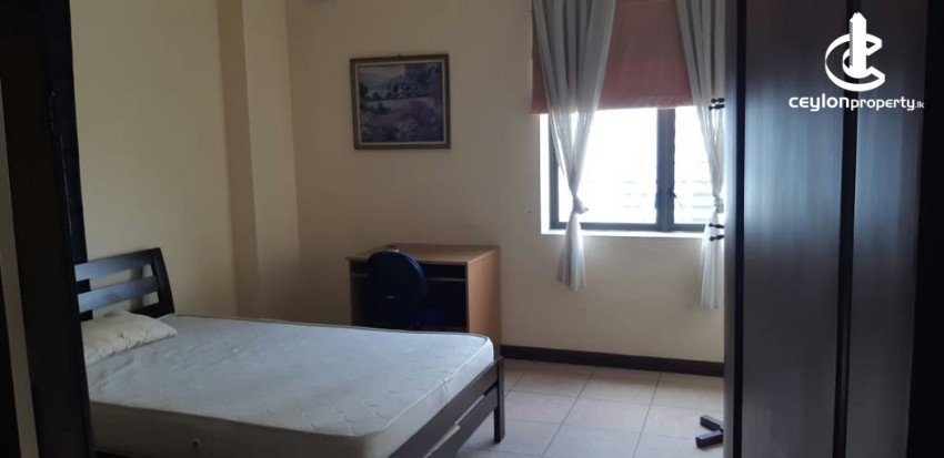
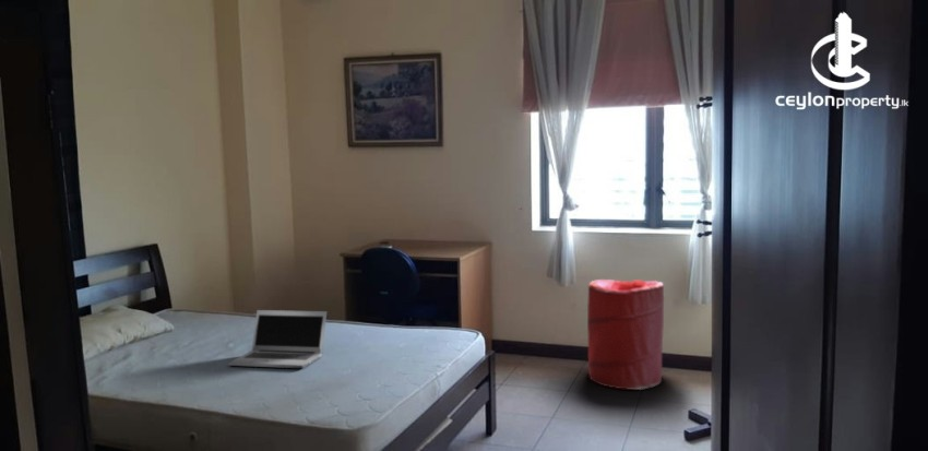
+ laundry hamper [586,278,665,391]
+ laptop [227,309,328,369]
